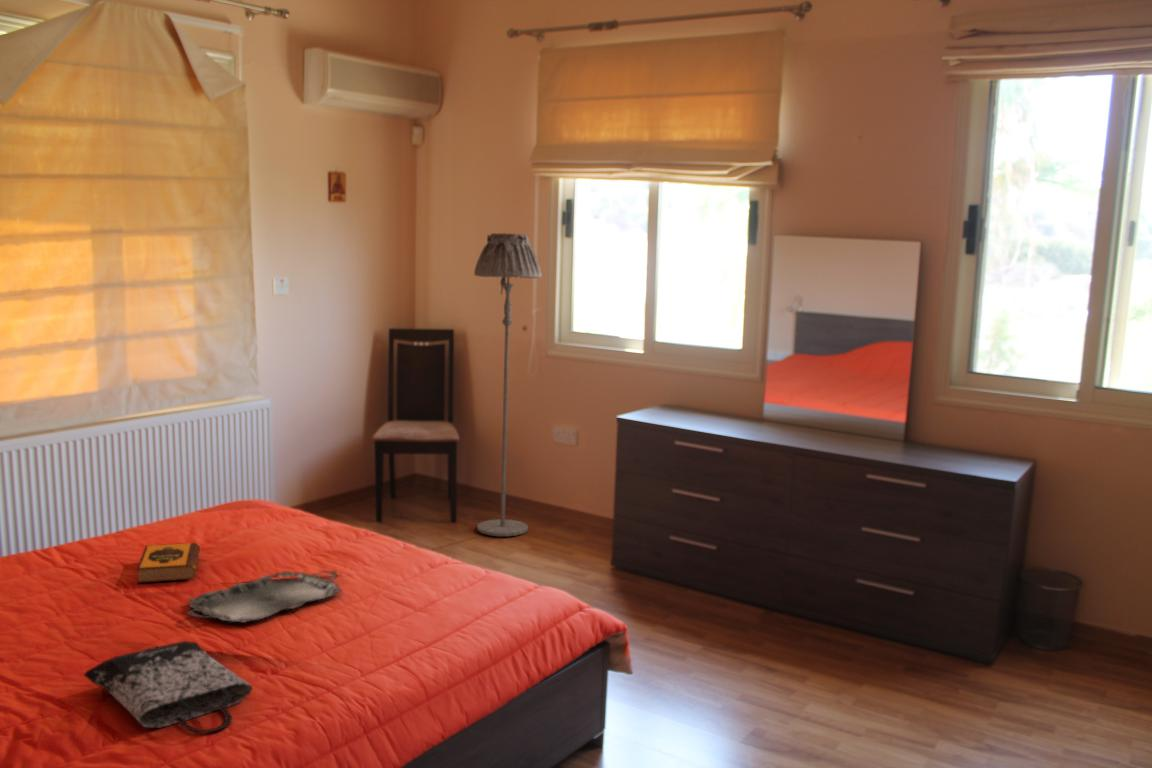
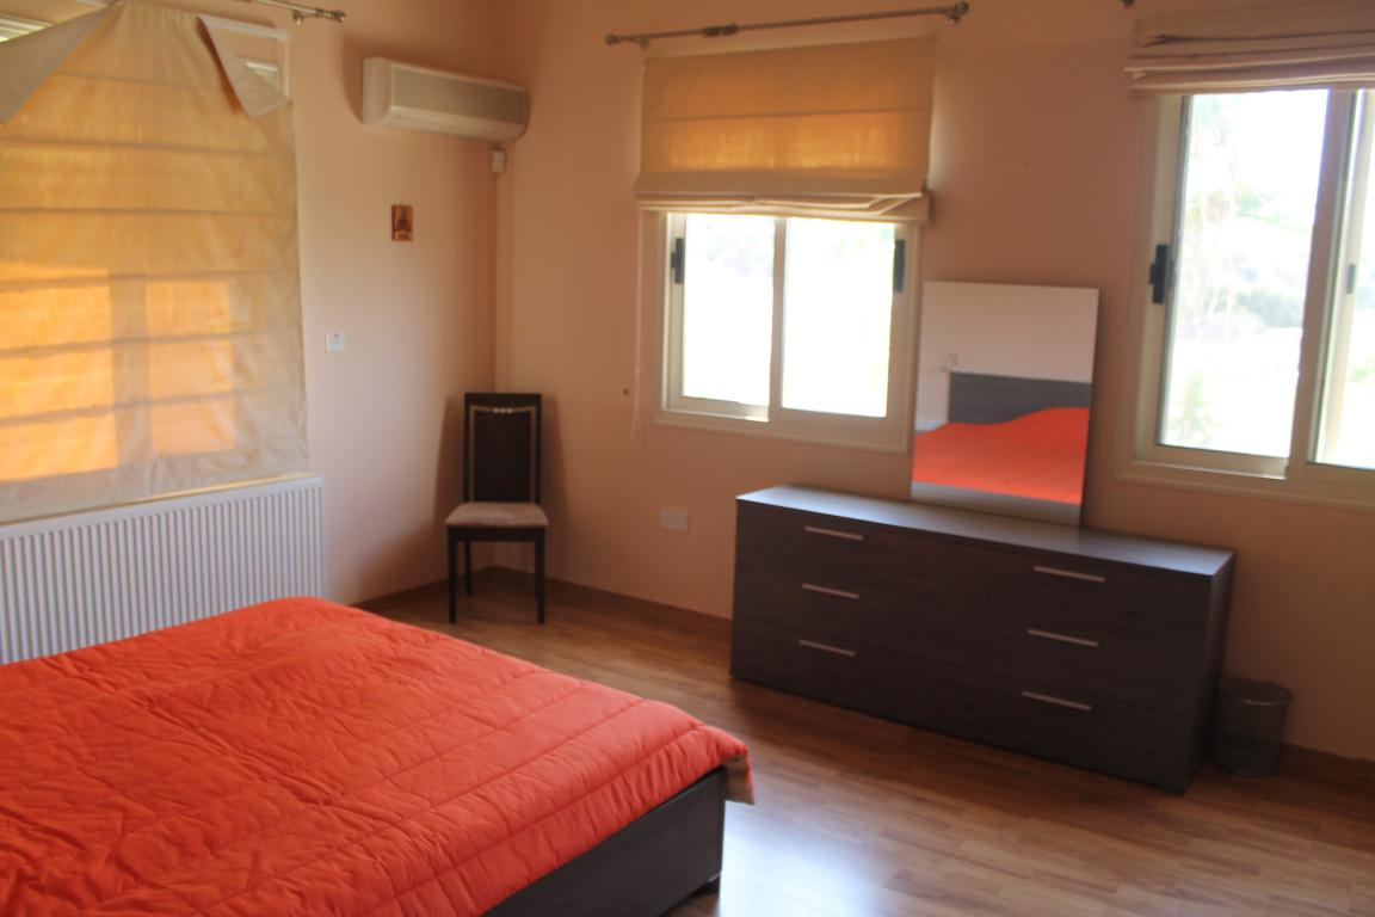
- serving tray [186,570,343,624]
- tote bag [83,640,253,734]
- hardback book [136,541,201,584]
- floor lamp [473,232,543,537]
